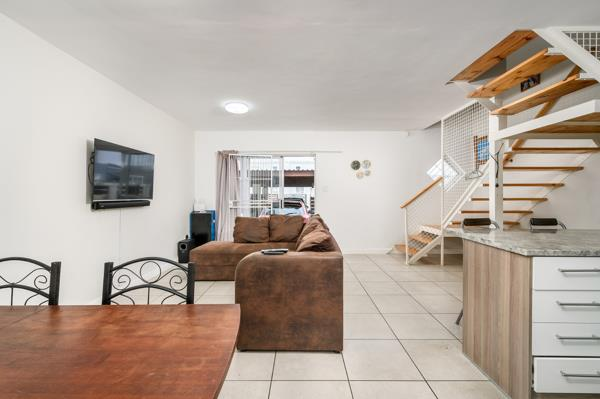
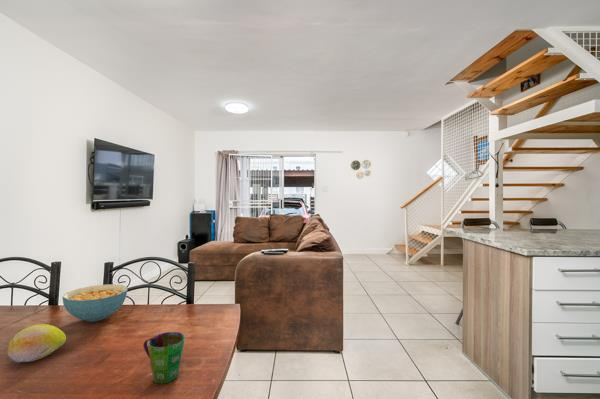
+ fruit [6,323,67,363]
+ cup [142,331,186,384]
+ cereal bowl [61,283,129,323]
